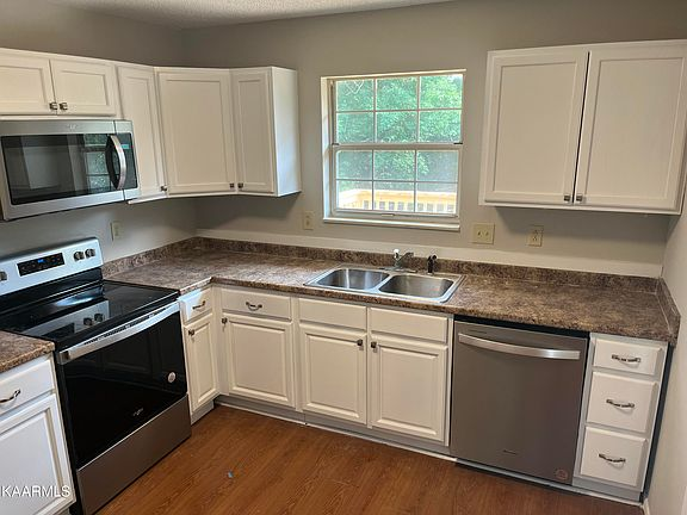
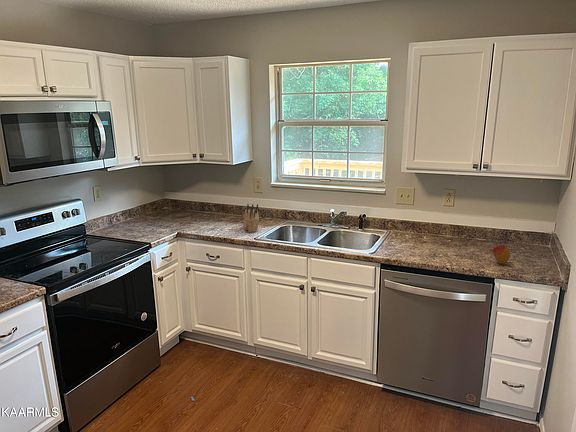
+ knife block [242,203,260,233]
+ fruit [492,244,511,265]
